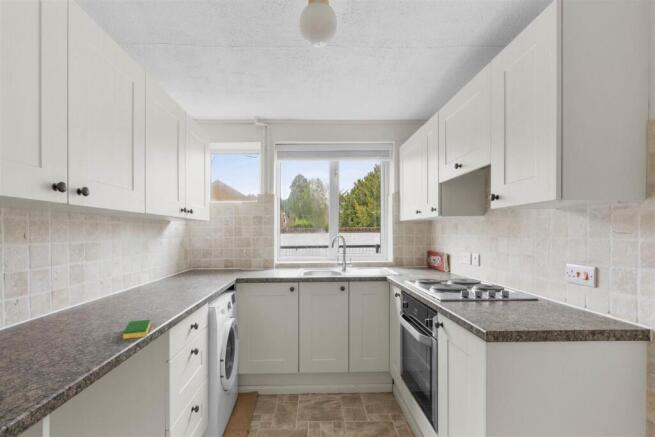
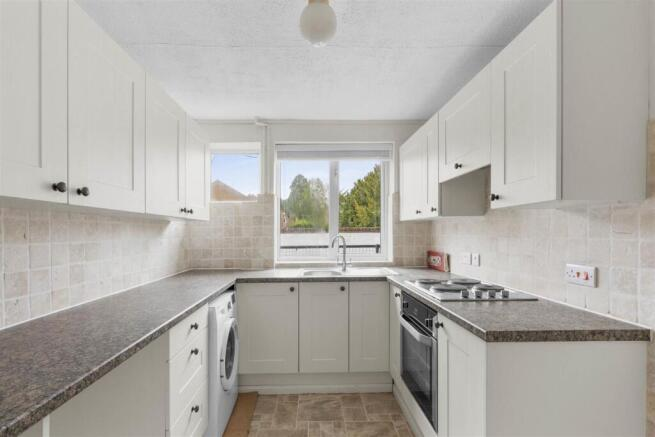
- dish sponge [122,319,151,340]
